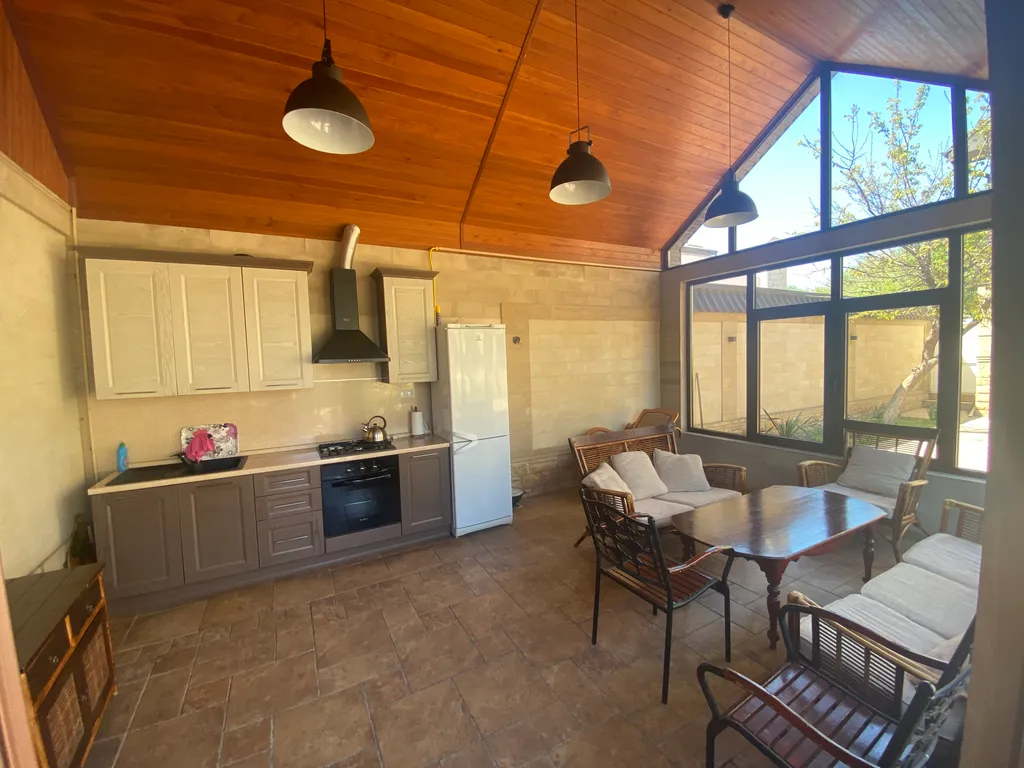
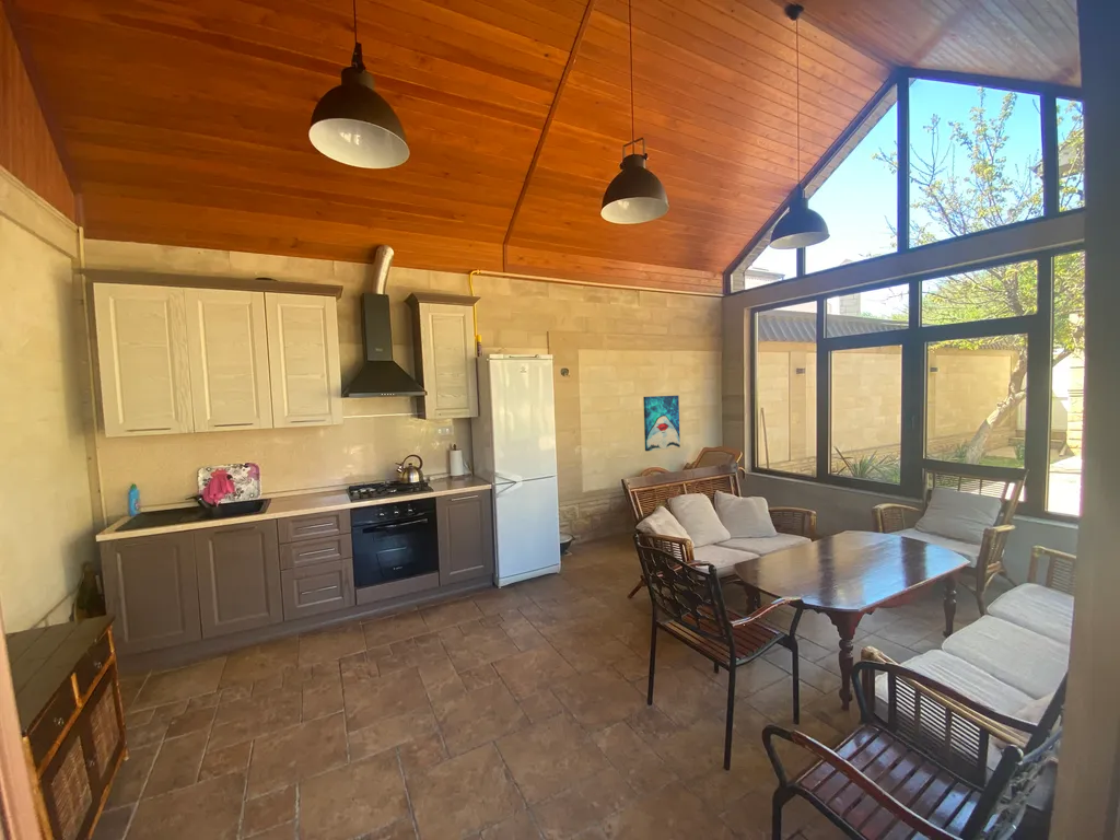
+ wall art [642,395,681,452]
